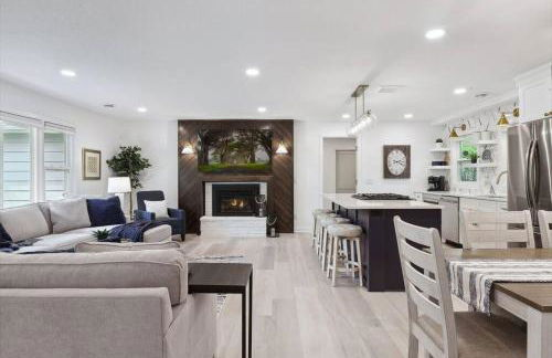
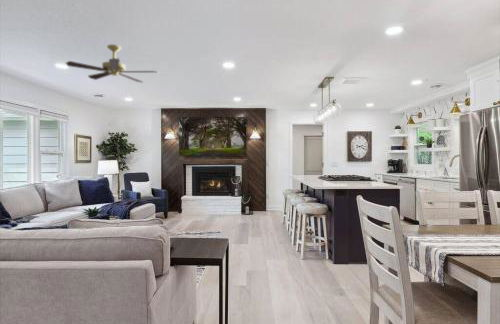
+ ceiling fan [65,43,158,84]
